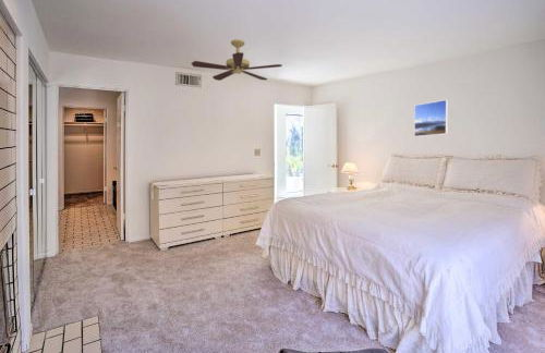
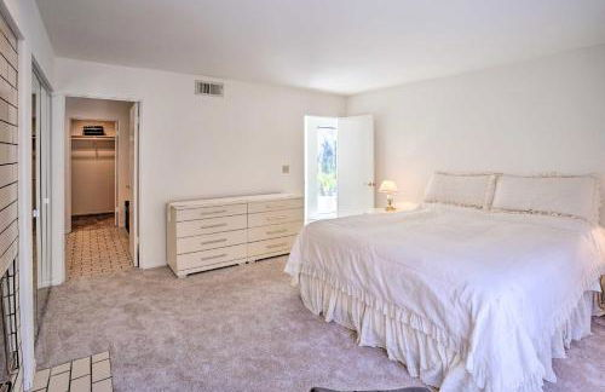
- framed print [413,99,449,137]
- ceiling fan [191,38,283,82]
